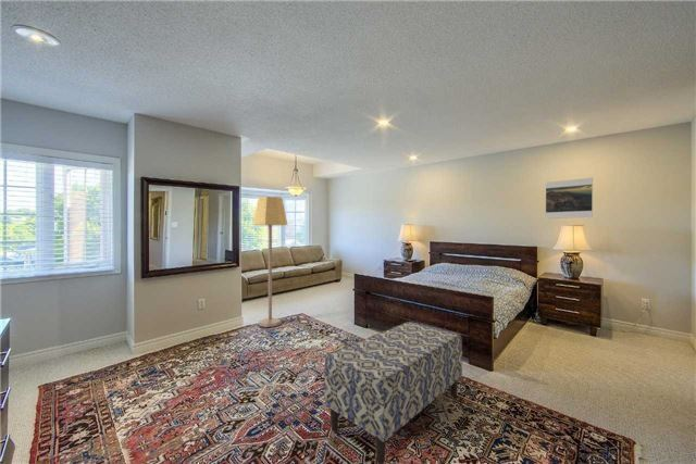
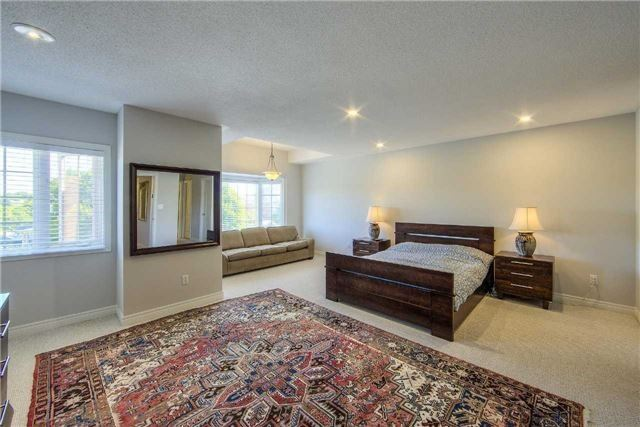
- lamp [251,196,288,328]
- bench [324,321,463,464]
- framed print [545,177,594,220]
